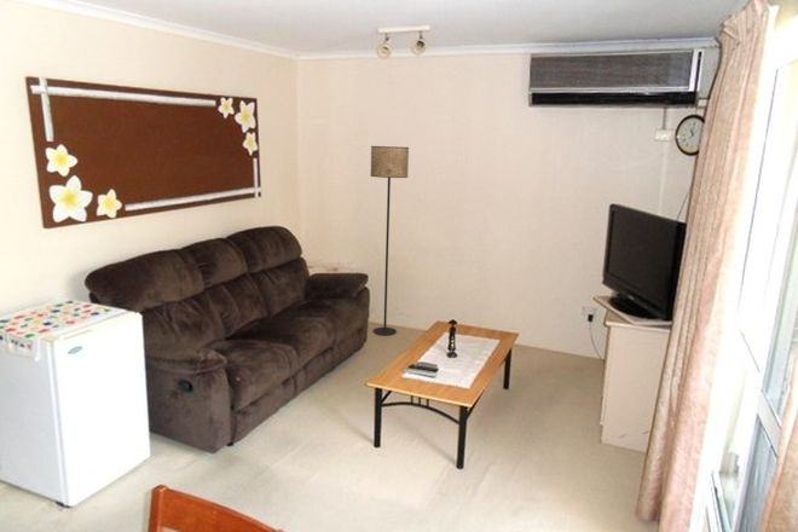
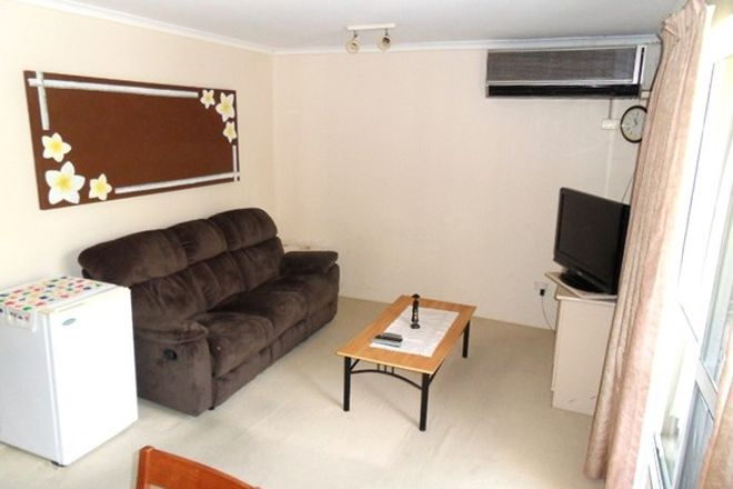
- floor lamp [369,145,410,336]
